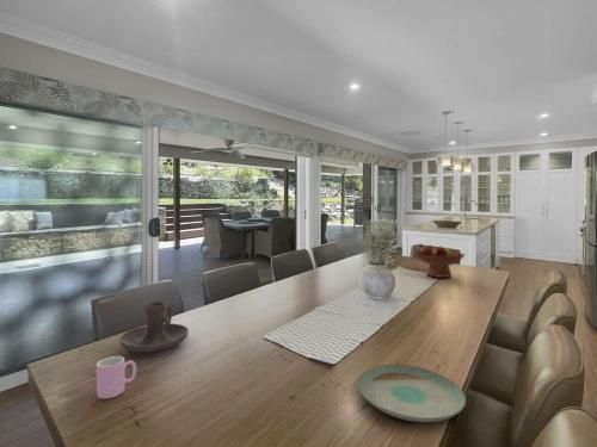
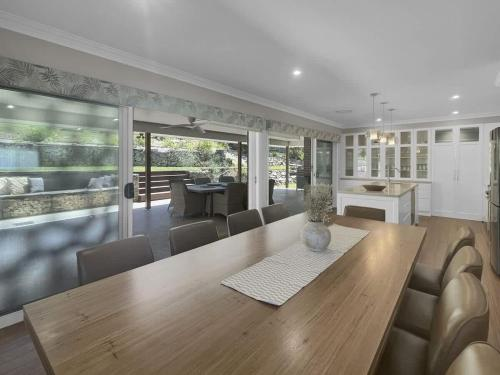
- cup [96,355,137,399]
- plate [356,364,467,423]
- candle holder [118,300,190,353]
- fruit bowl [413,243,467,279]
